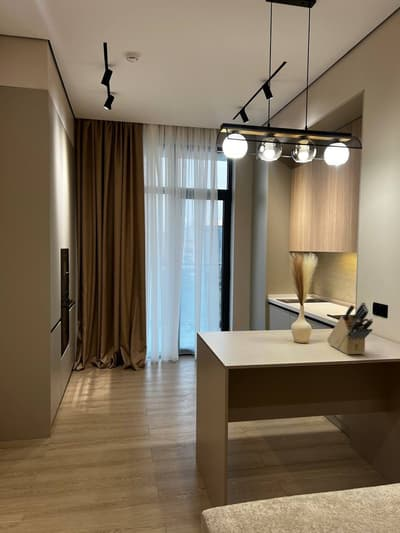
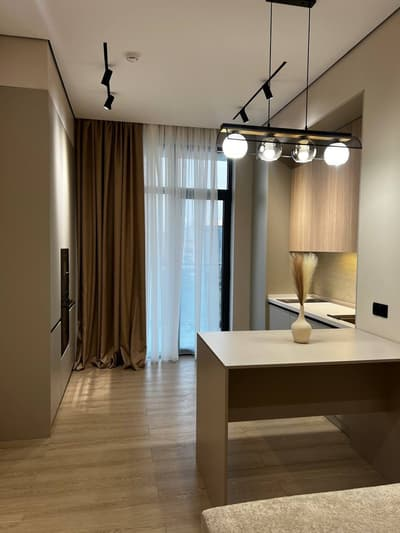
- knife block [326,301,374,356]
